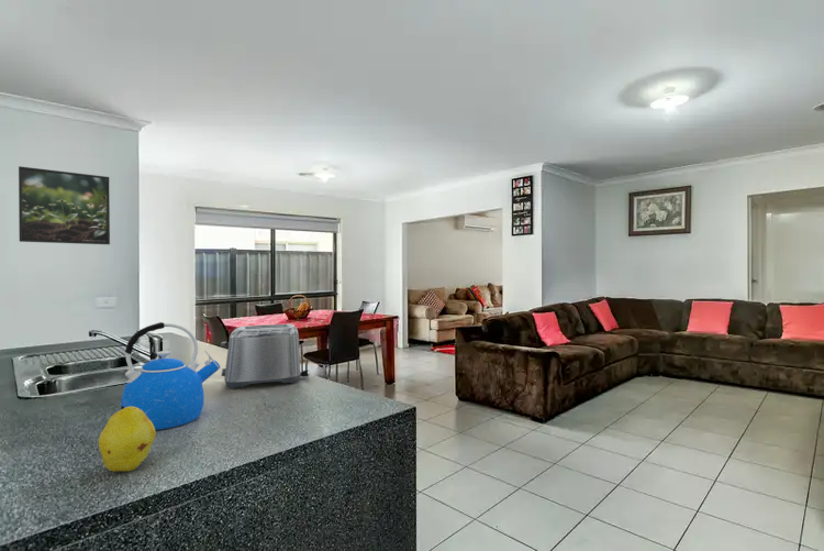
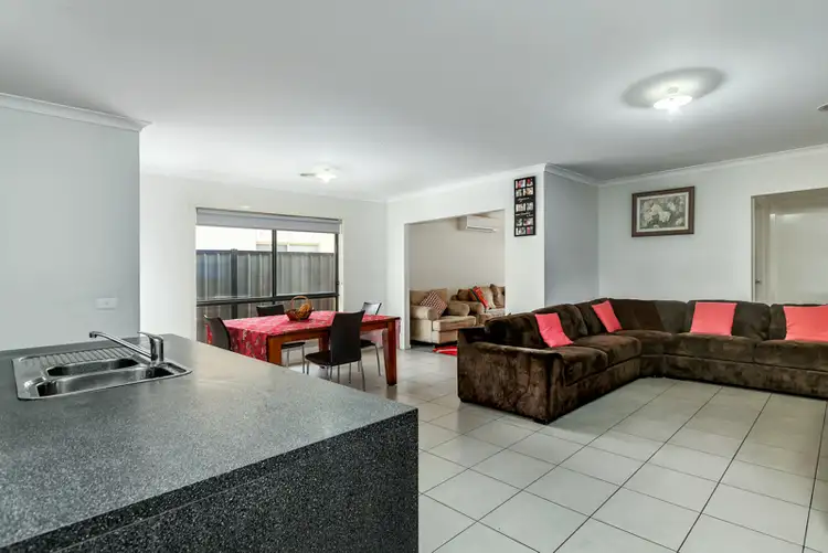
- fruit [98,406,156,473]
- toaster [220,323,310,389]
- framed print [18,165,111,245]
- kettle [120,321,221,431]
